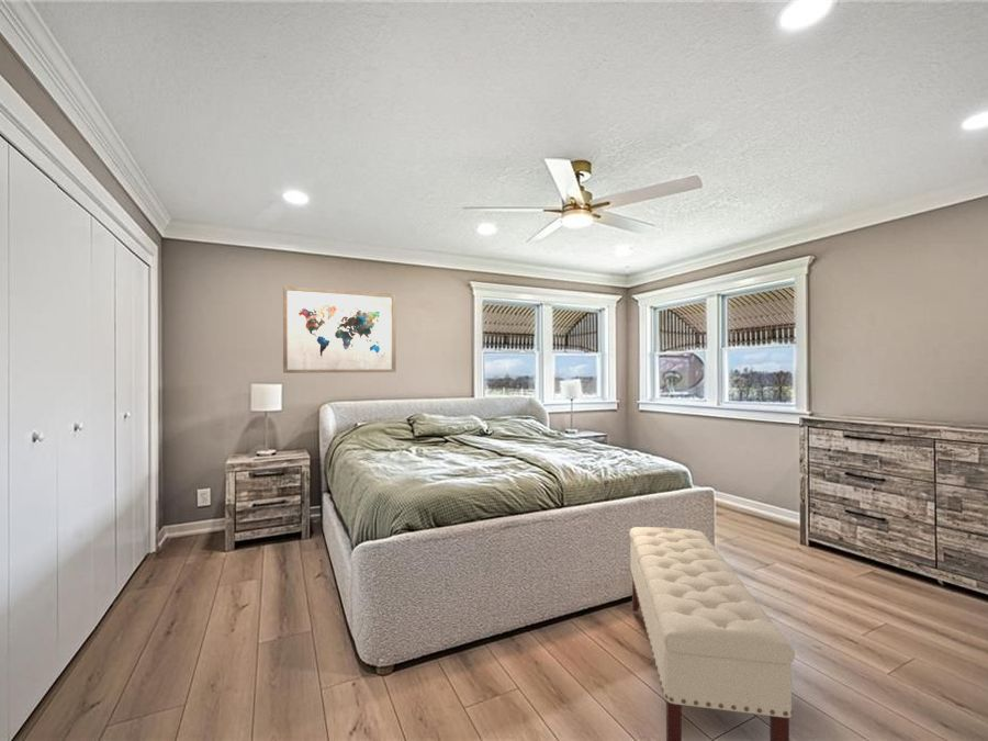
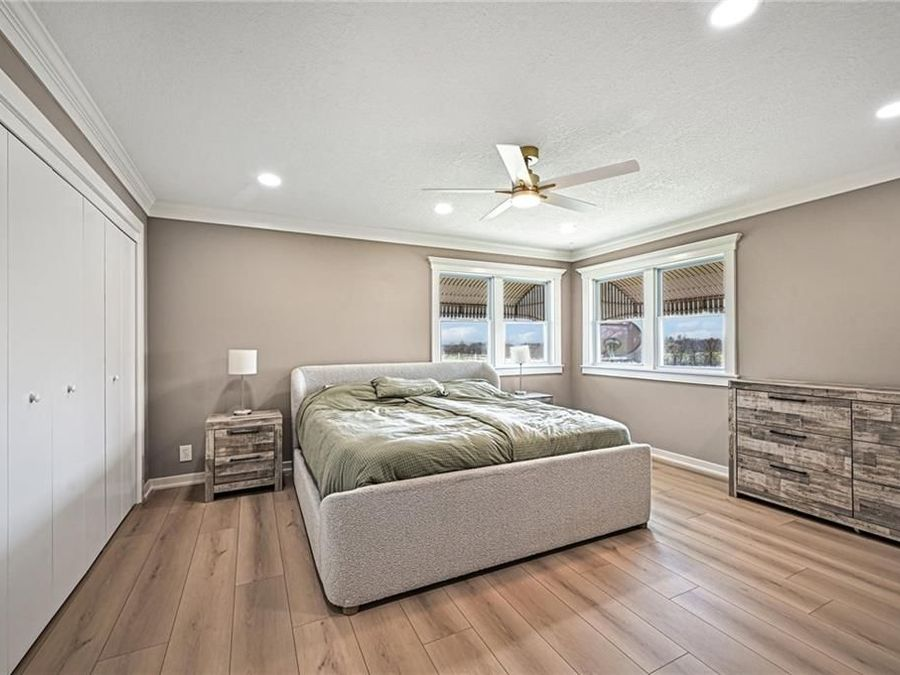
- wall art [282,285,397,374]
- bench [628,526,796,741]
